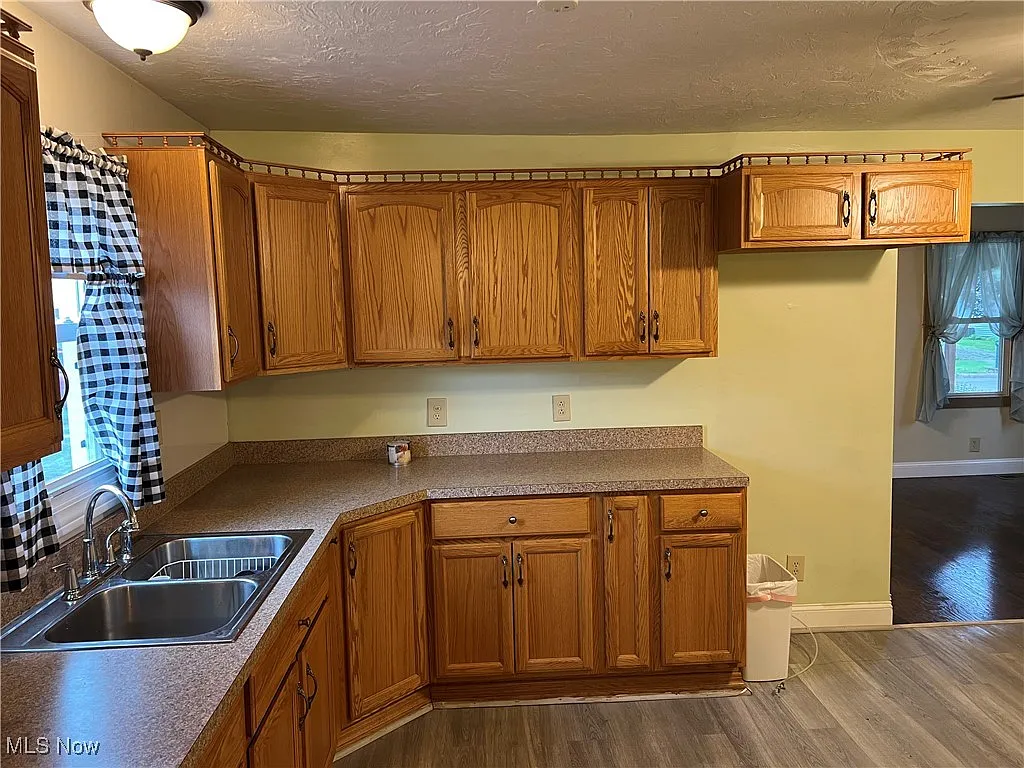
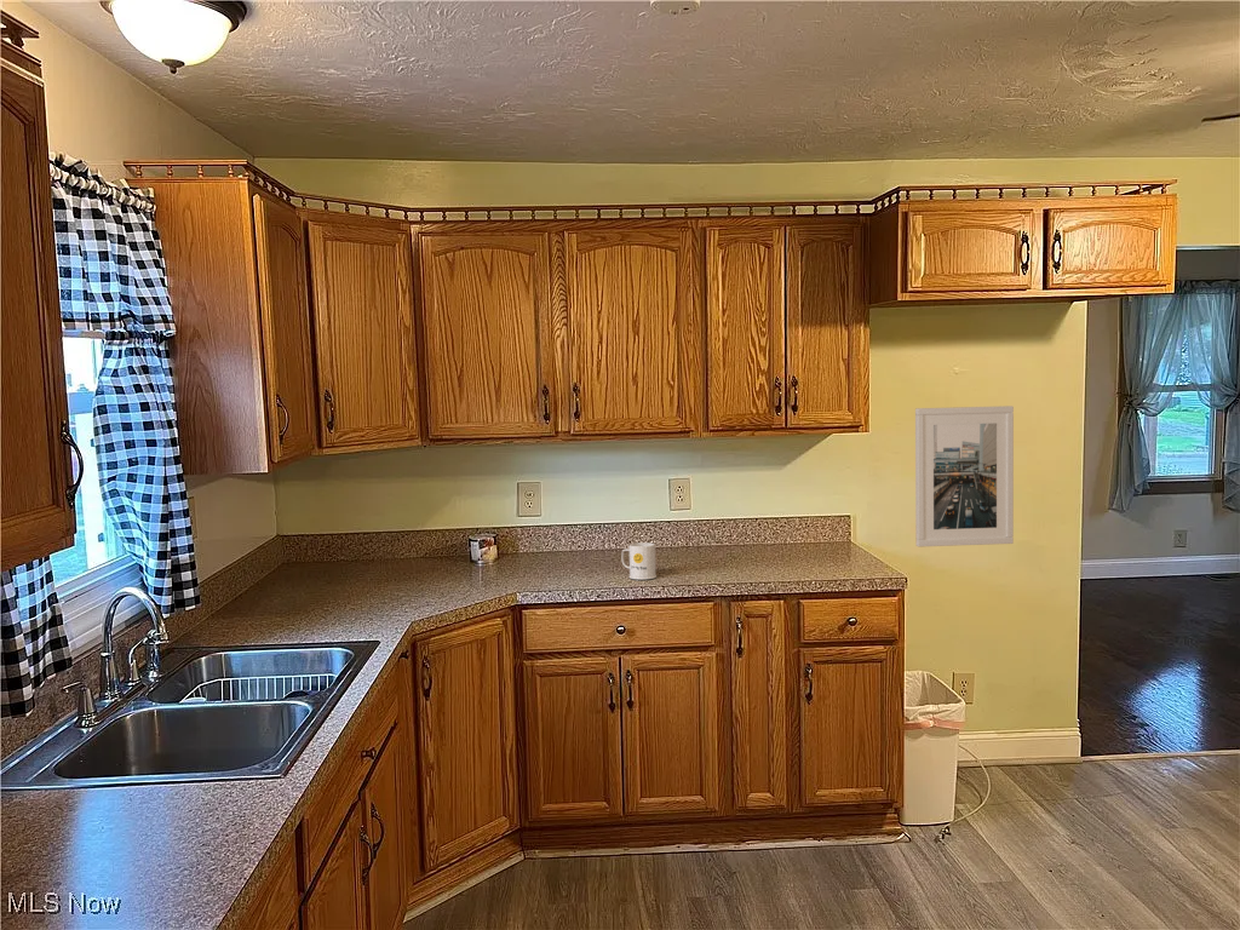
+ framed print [914,404,1015,547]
+ mug [620,541,658,580]
